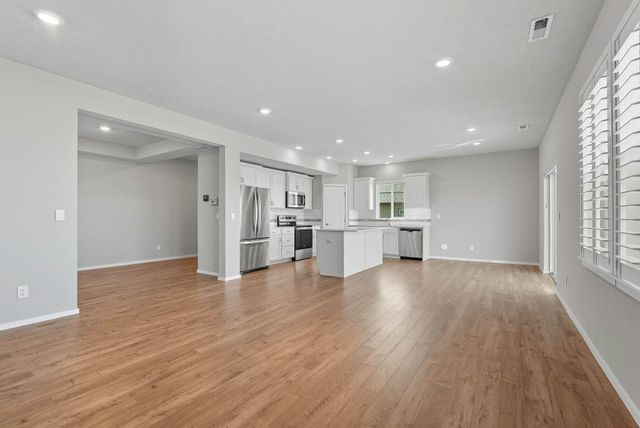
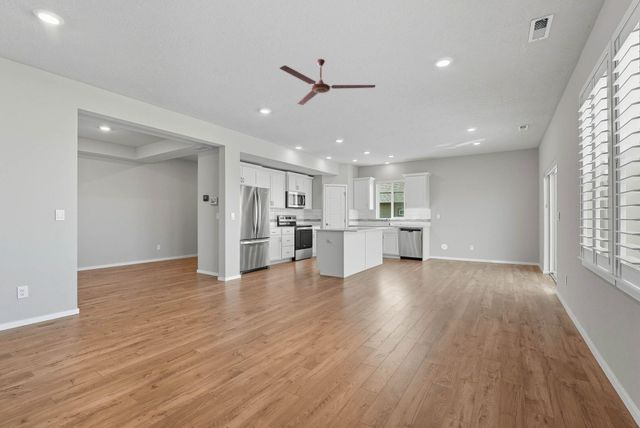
+ ceiling fan [279,58,376,106]
